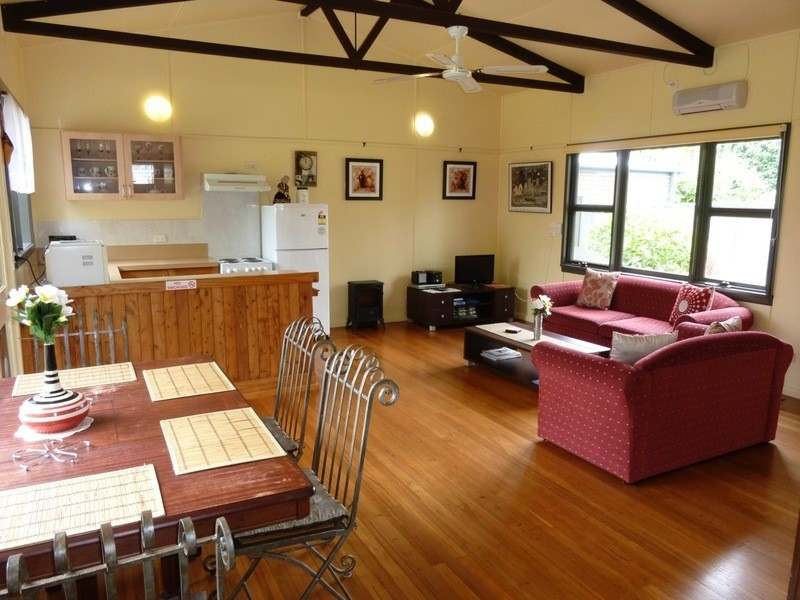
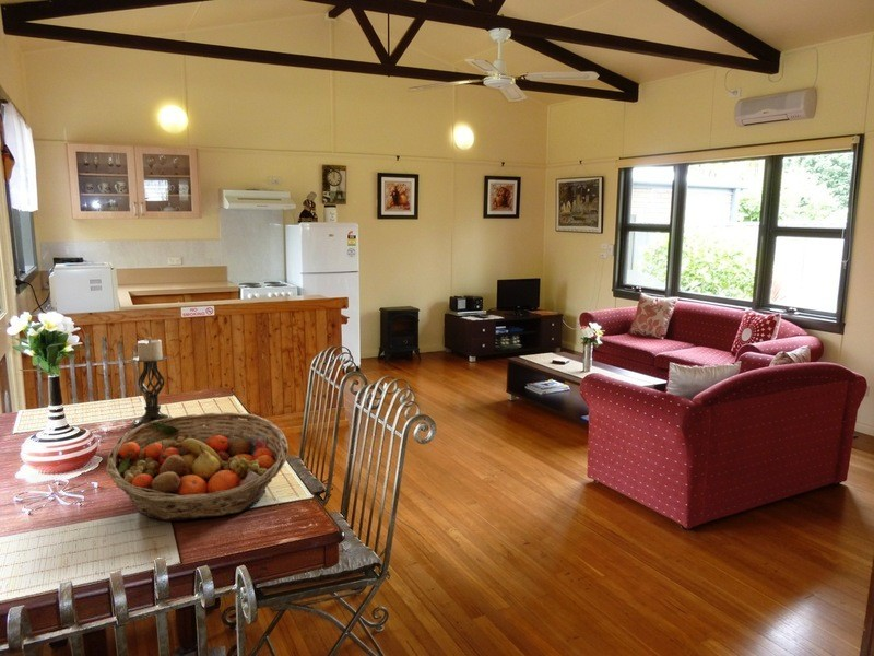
+ fruit basket [105,411,290,522]
+ candle holder [131,337,173,430]
